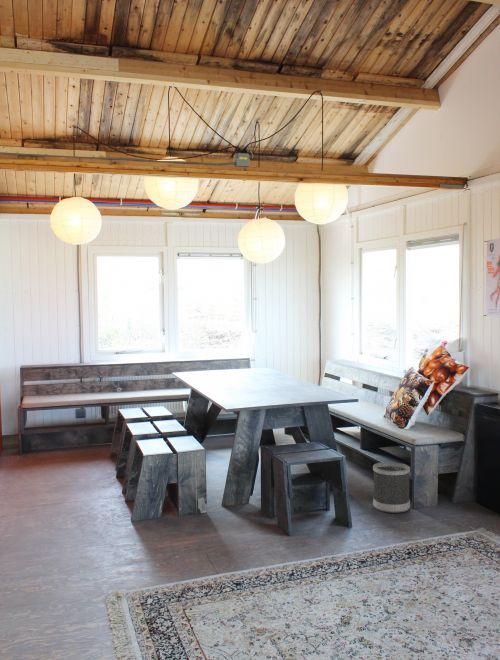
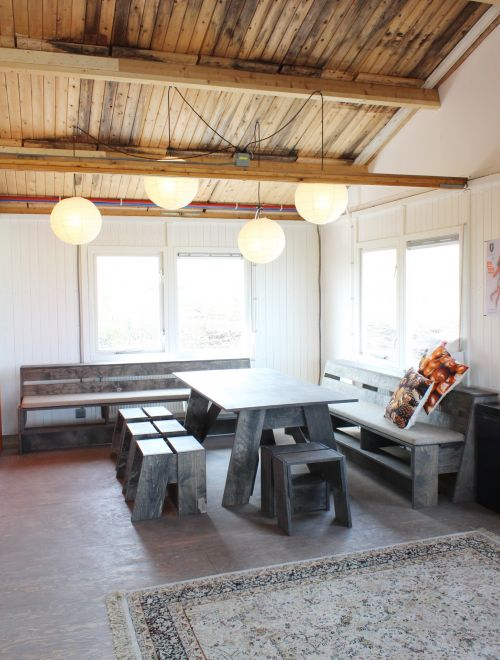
- wastebasket [372,461,411,514]
